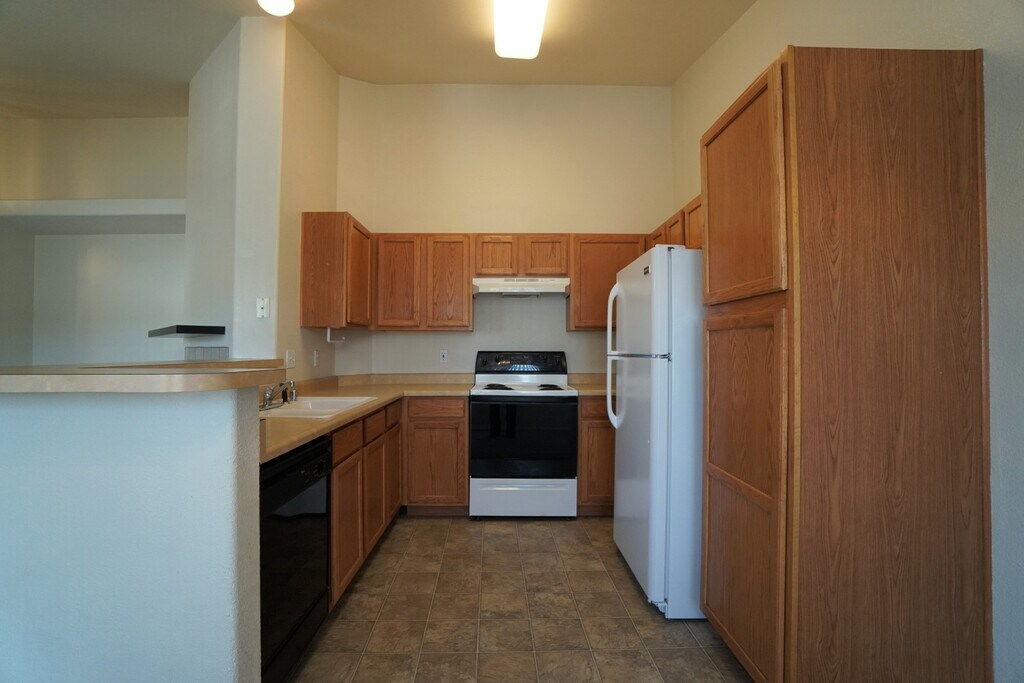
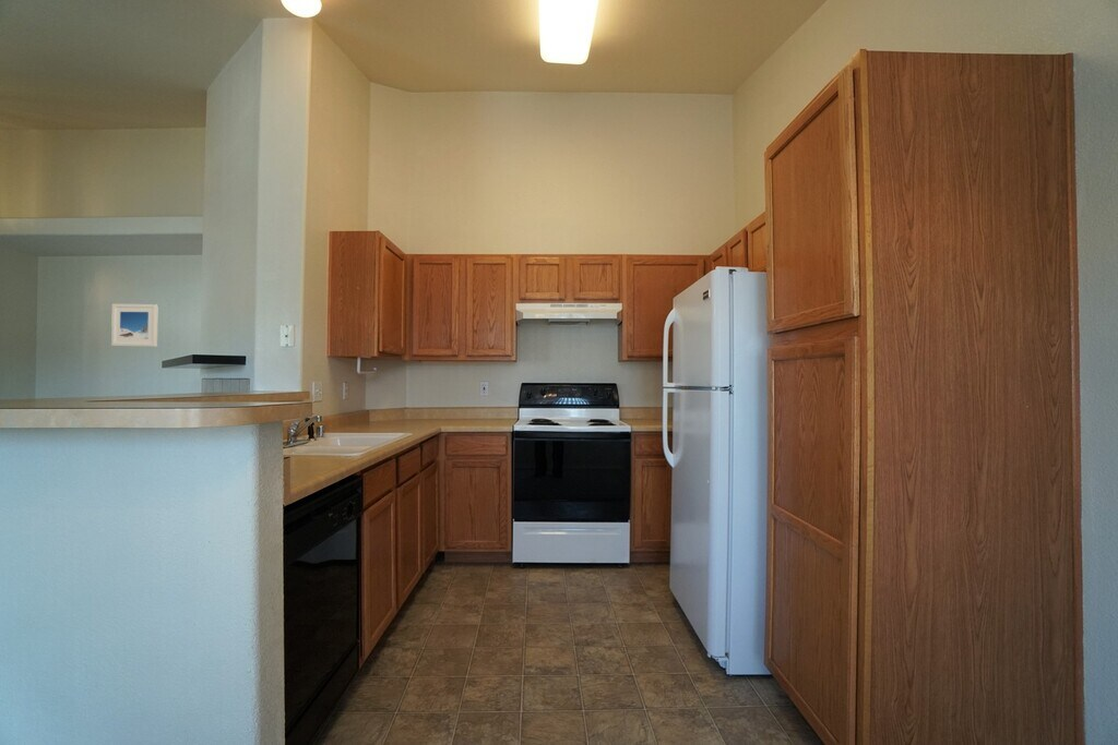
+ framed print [110,303,159,347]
